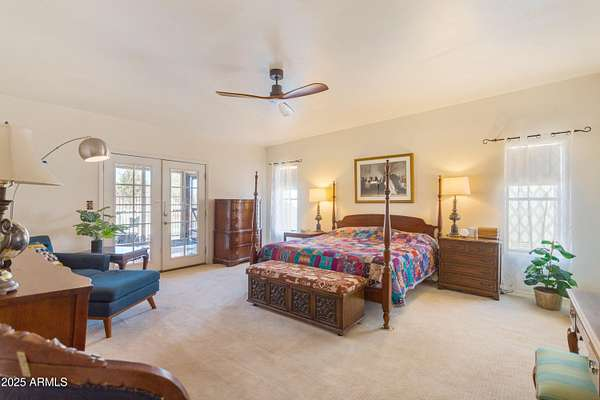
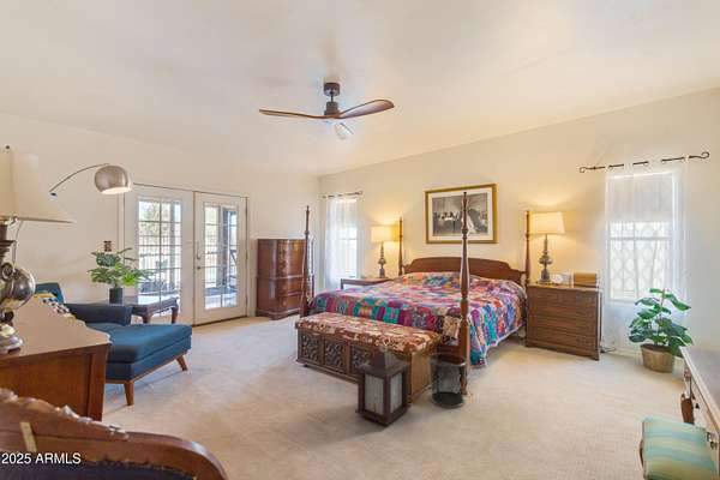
+ lantern [354,343,413,426]
+ waste bin [426,352,468,409]
